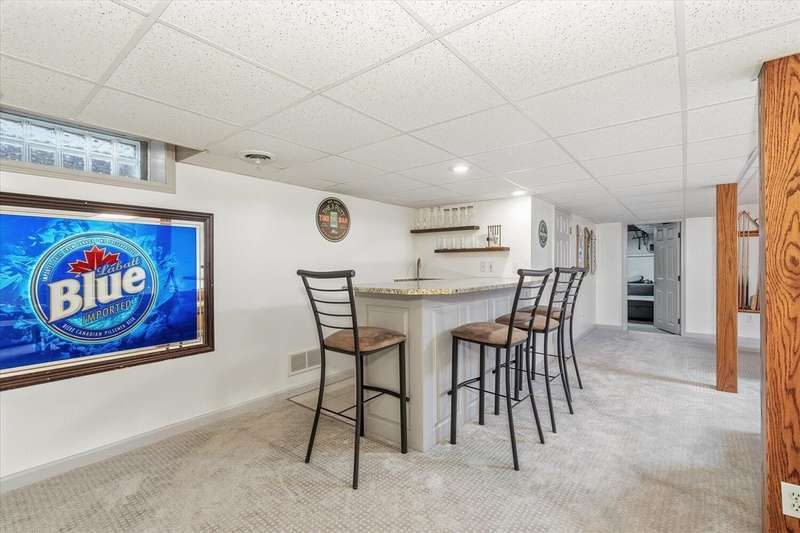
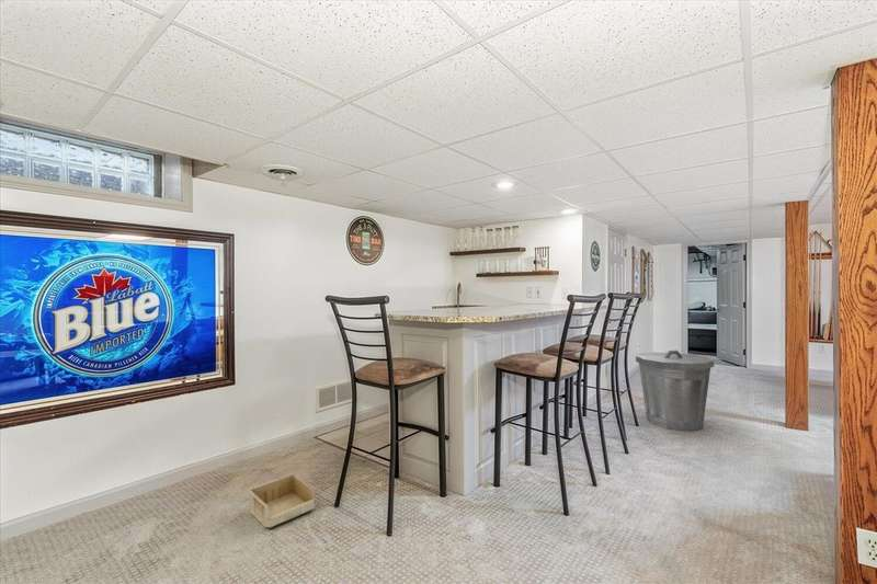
+ trash can [635,350,715,432]
+ storage bin [247,472,316,529]
